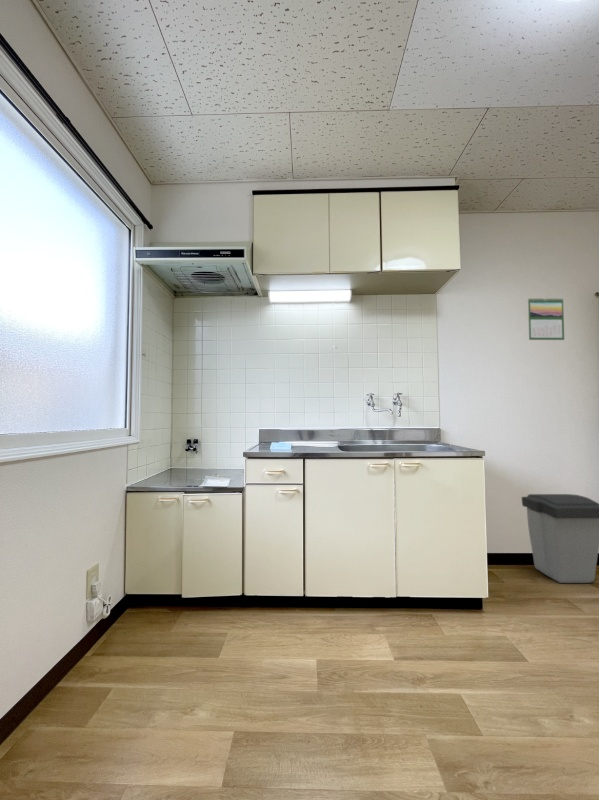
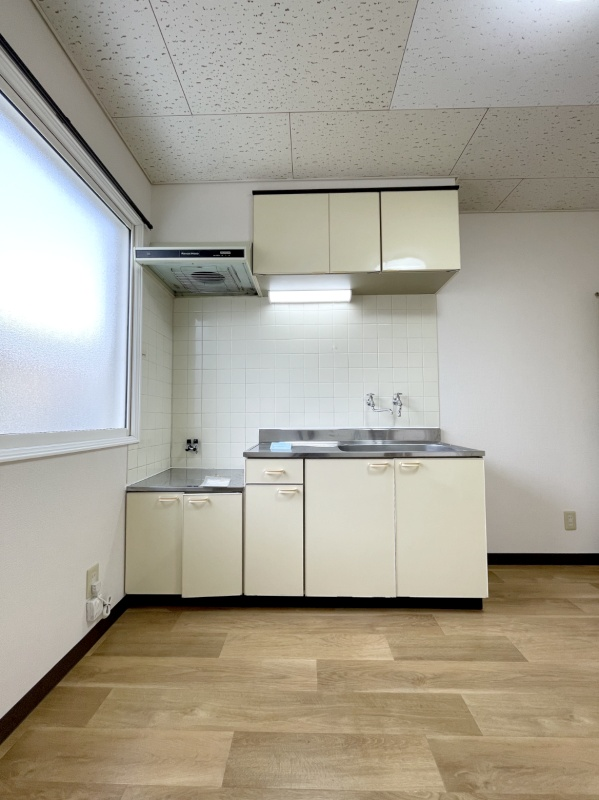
- trash can [521,493,599,584]
- calendar [527,296,565,341]
